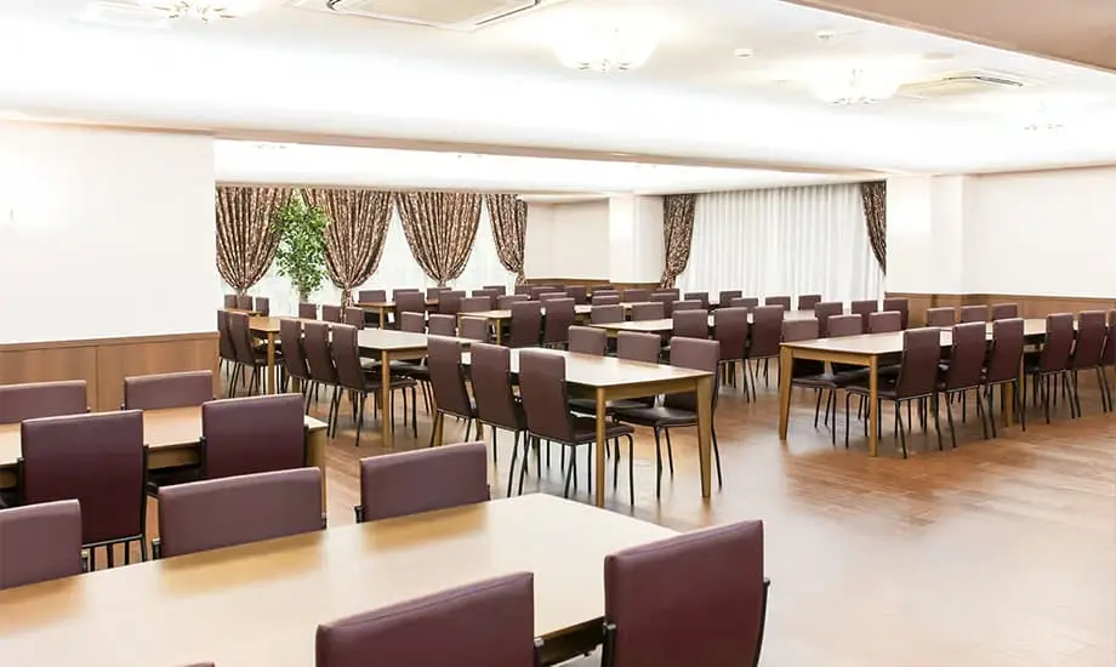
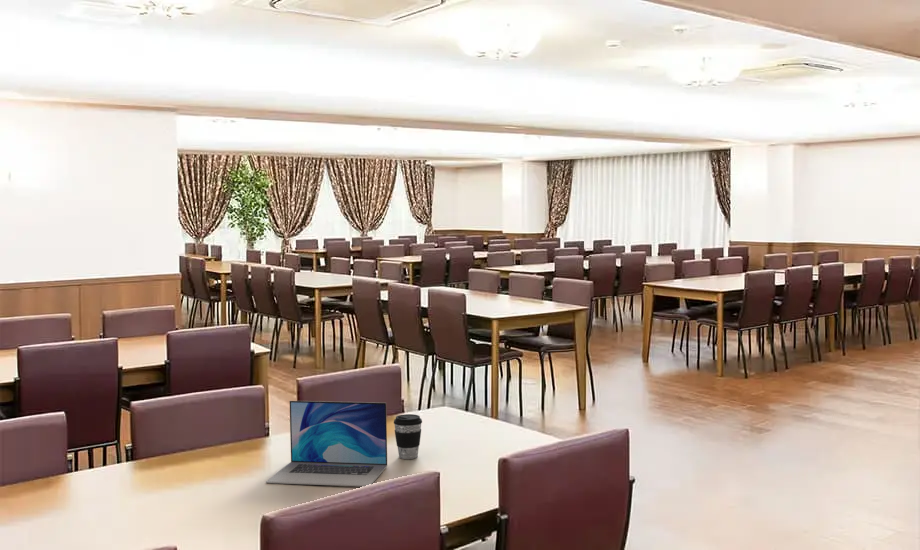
+ laptop [265,400,388,487]
+ coffee cup [393,413,423,460]
